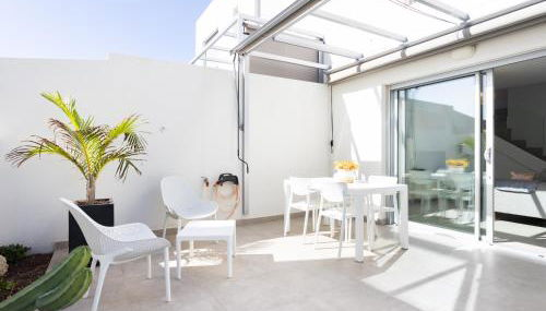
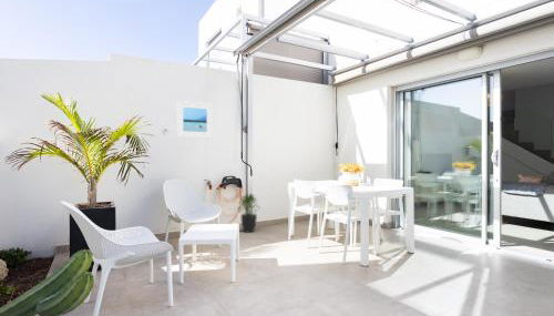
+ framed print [176,100,214,139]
+ potted plant [236,192,260,234]
